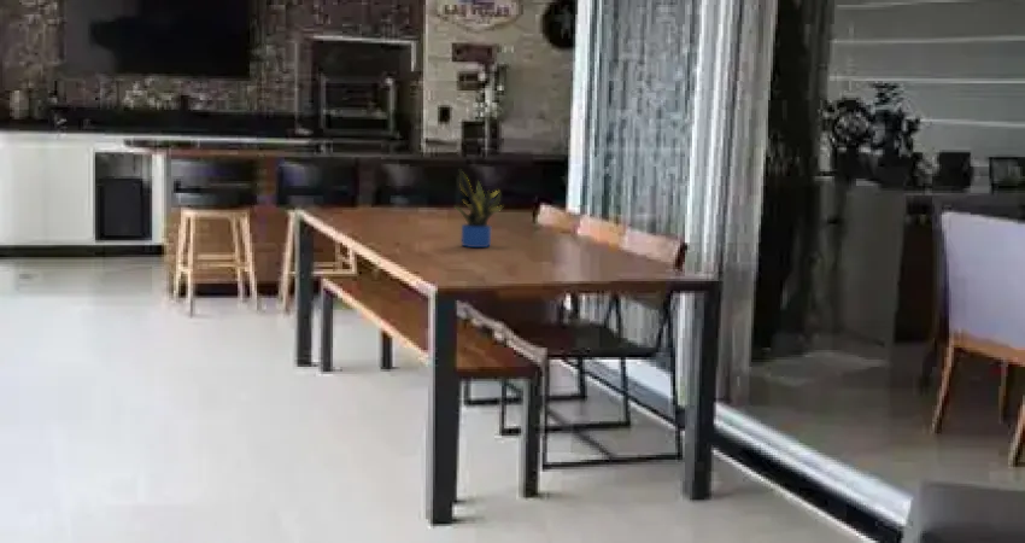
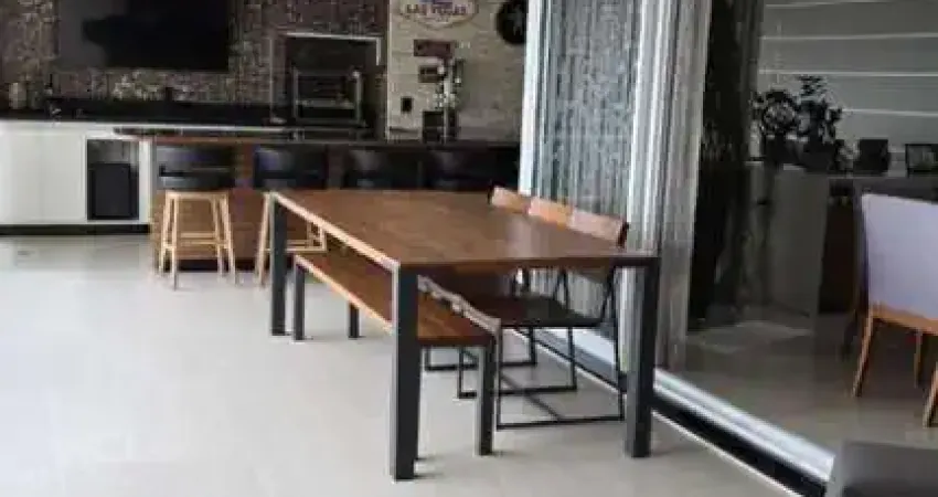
- potted plant [453,168,505,249]
